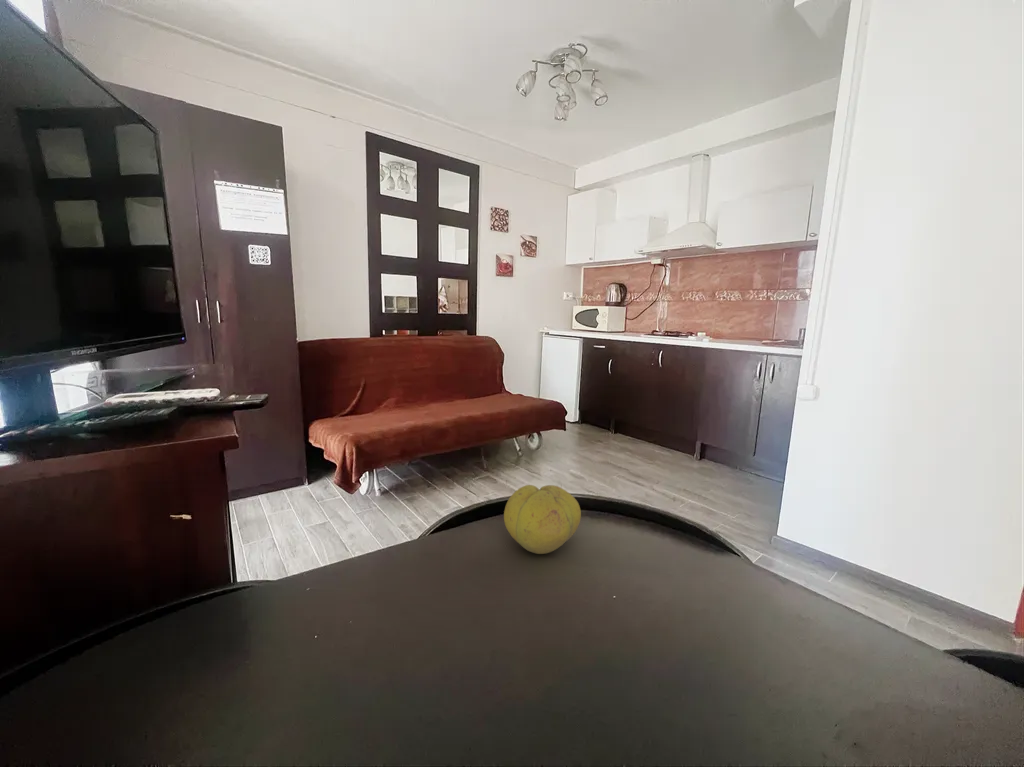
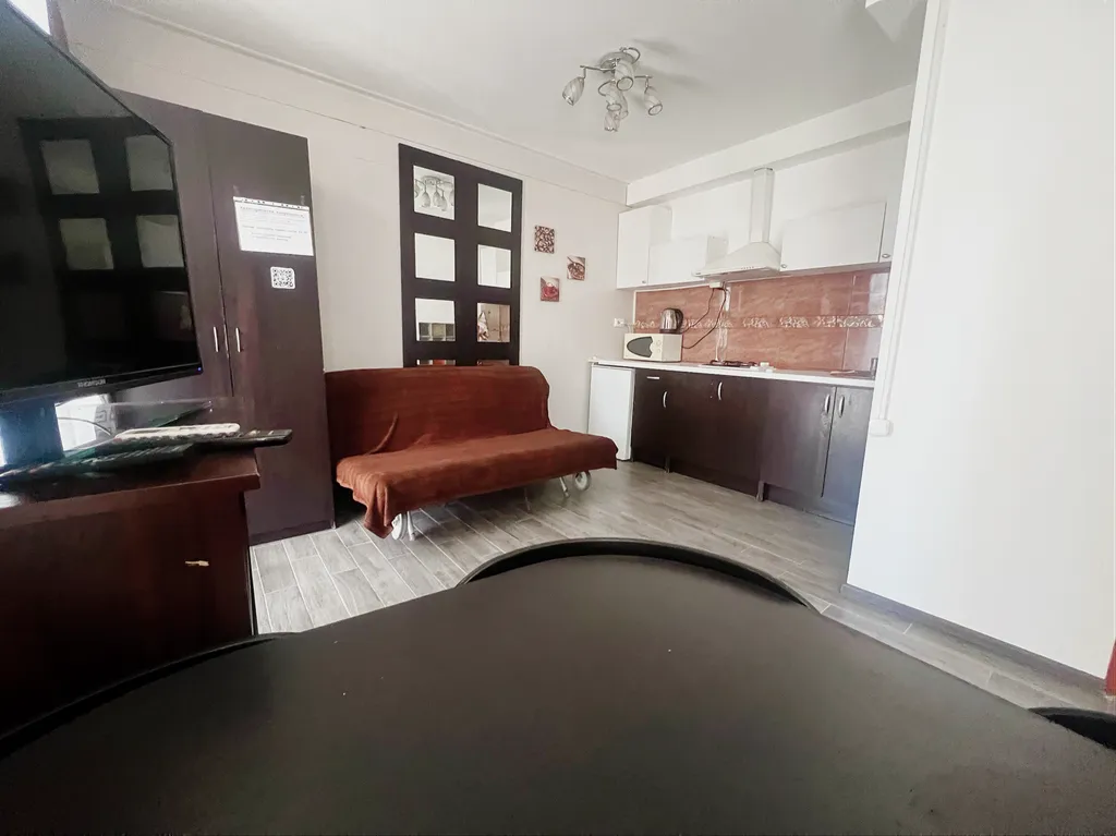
- fruit [503,484,582,555]
